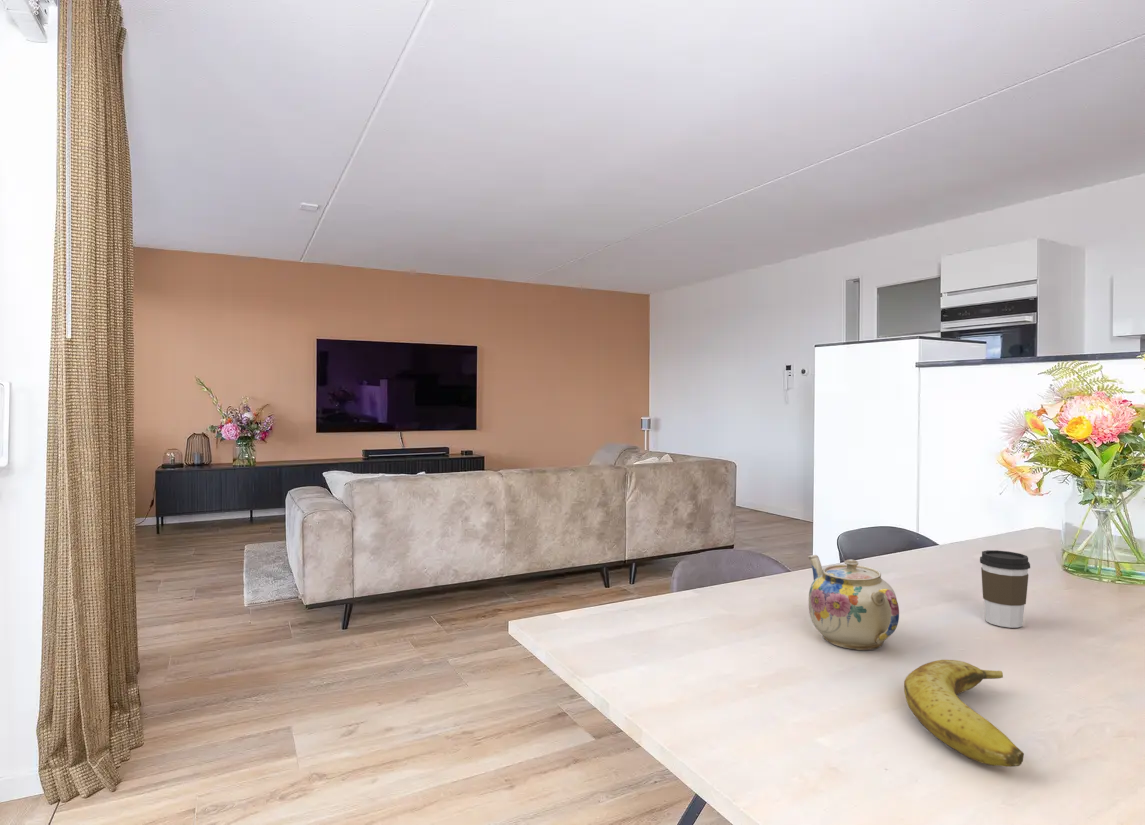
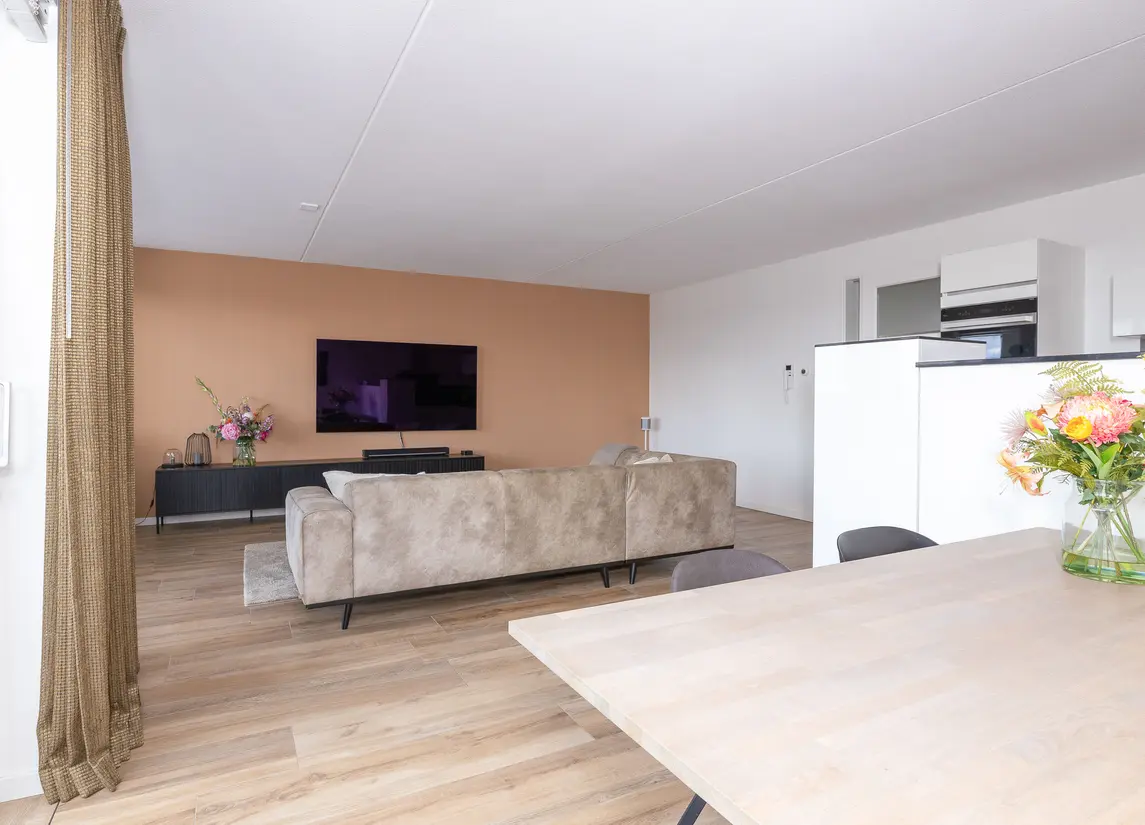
- coffee cup [979,549,1031,629]
- teapot [807,554,900,651]
- banana [903,659,1025,768]
